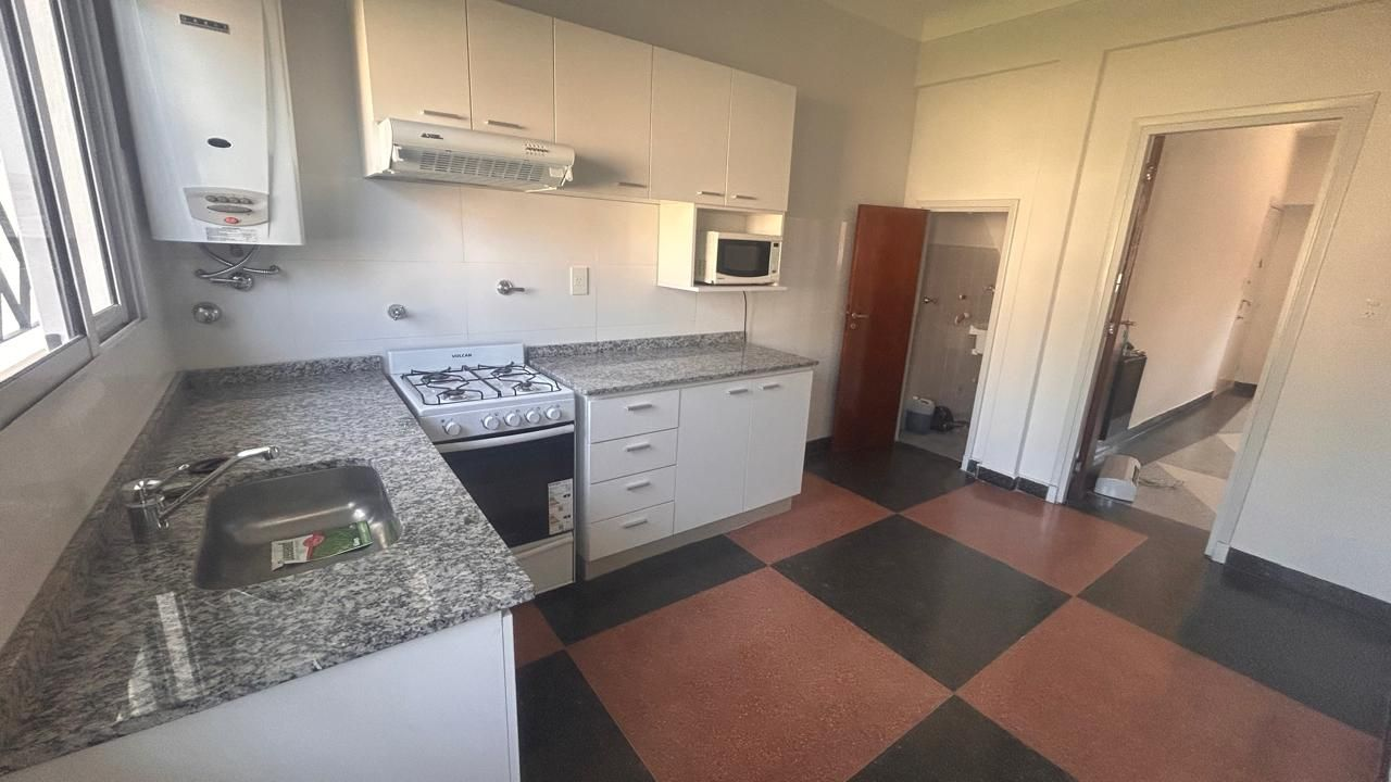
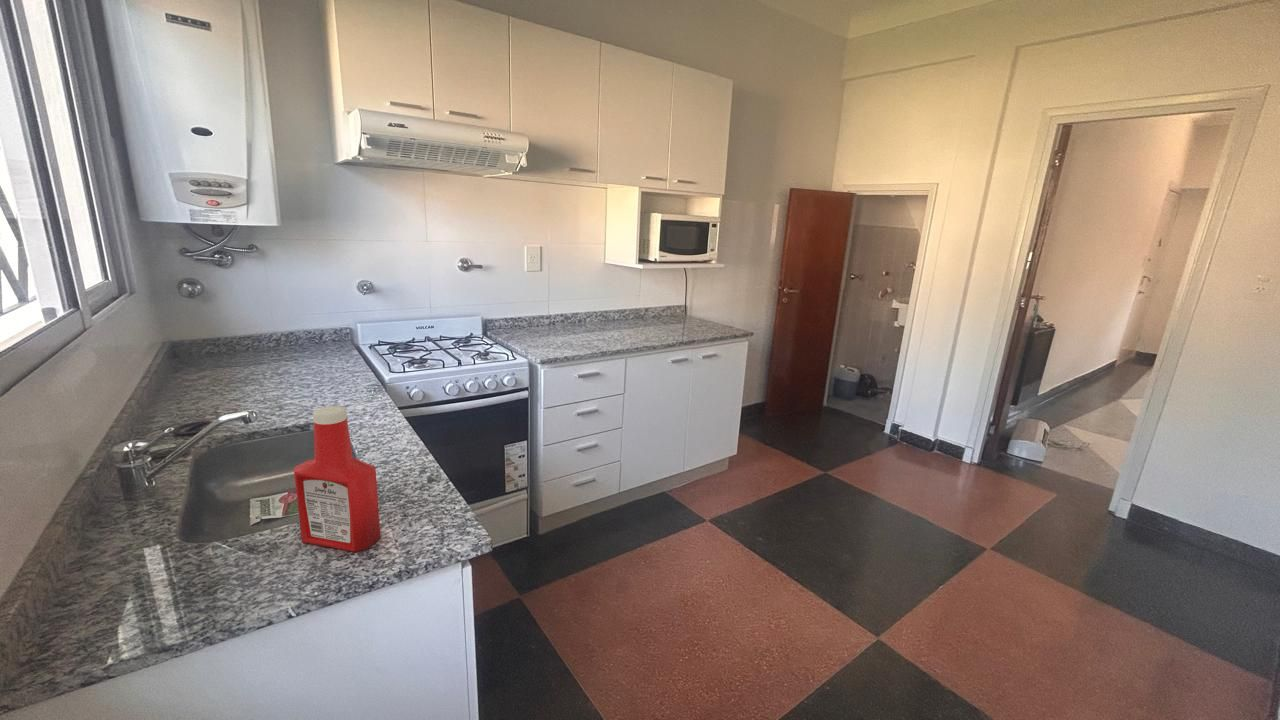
+ soap bottle [293,405,381,553]
